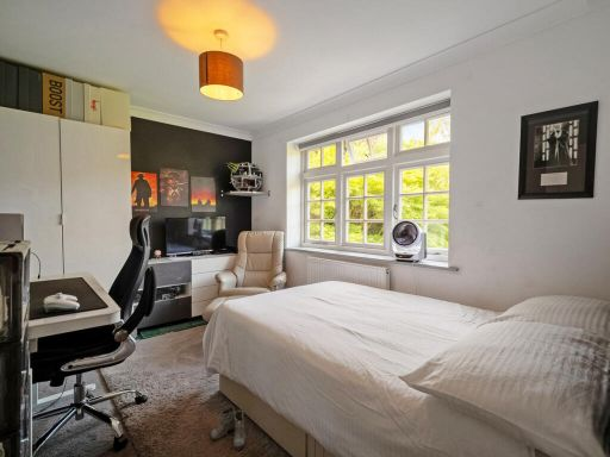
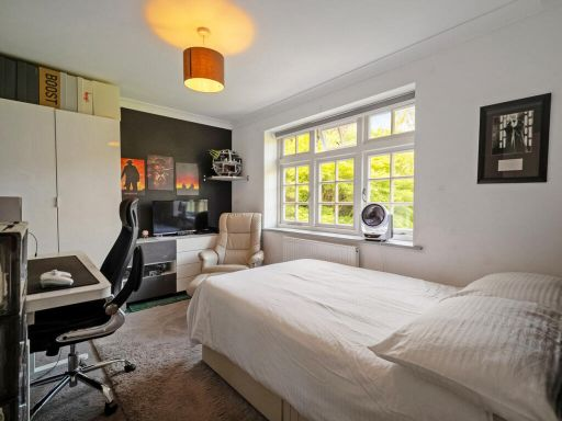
- boots [210,405,247,450]
